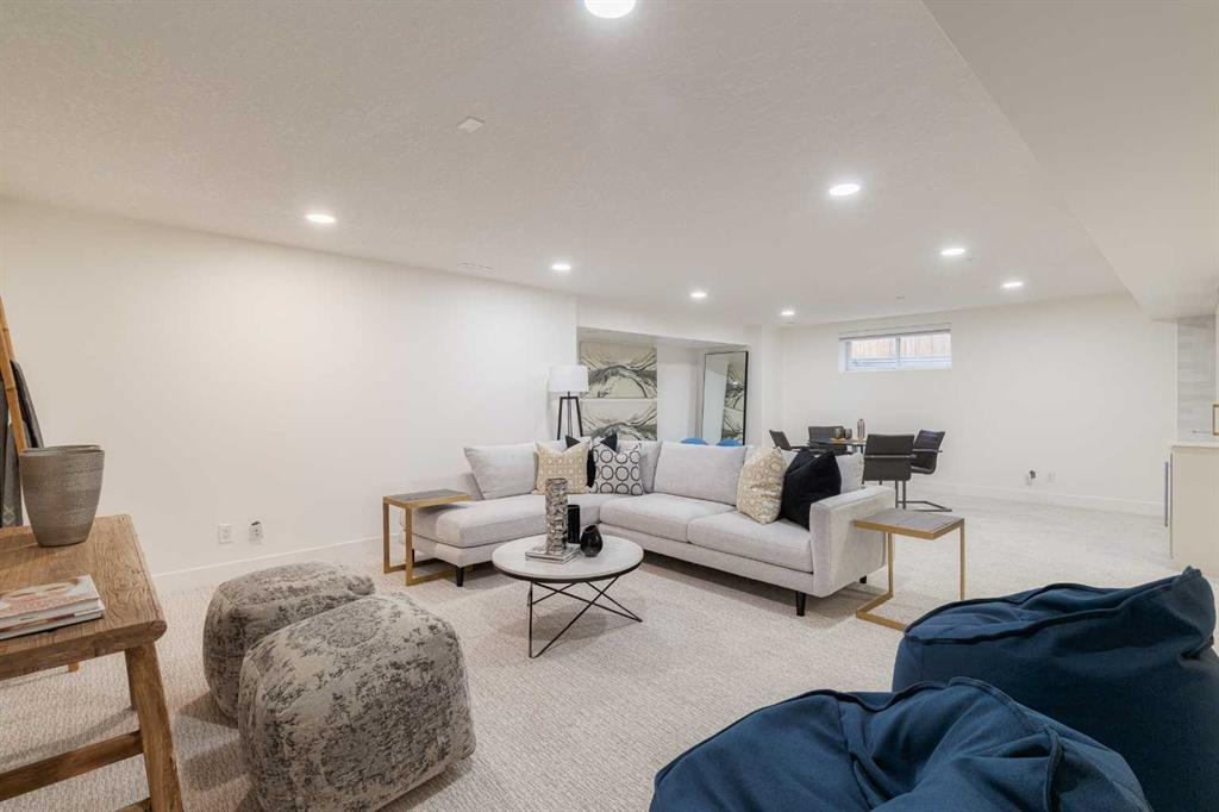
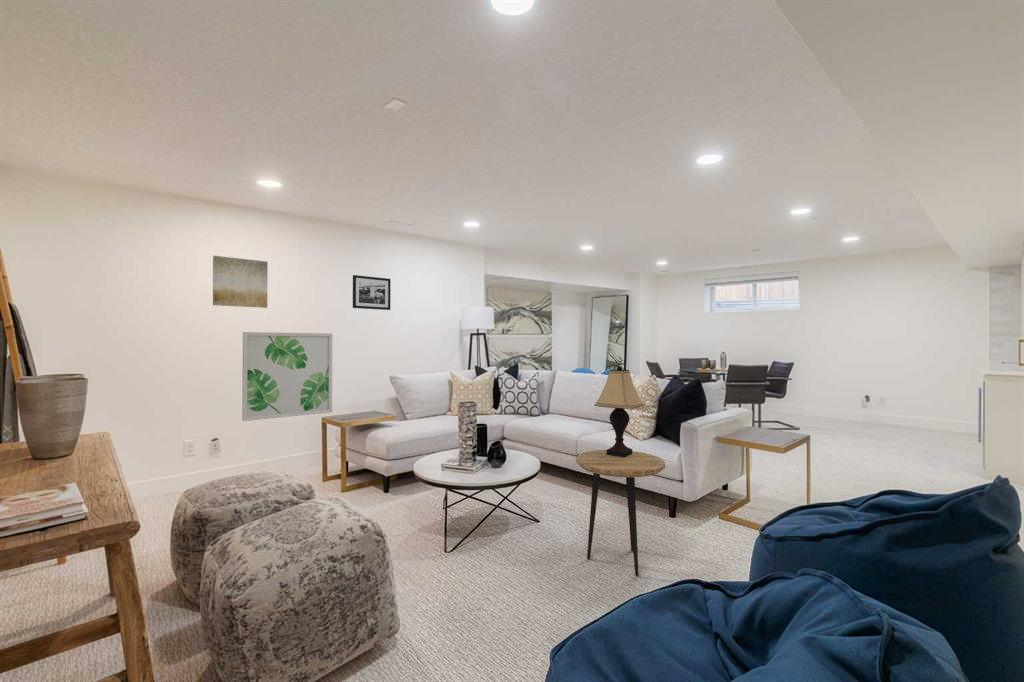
+ wall art [212,255,269,309]
+ picture frame [352,274,392,311]
+ wall art [241,331,333,422]
+ lamp [593,365,646,458]
+ side table [575,449,666,577]
